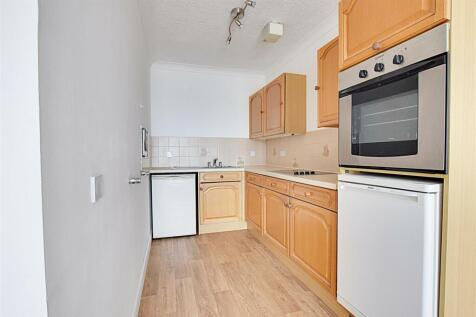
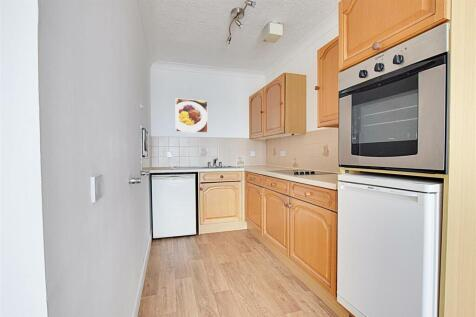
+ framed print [174,97,209,134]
